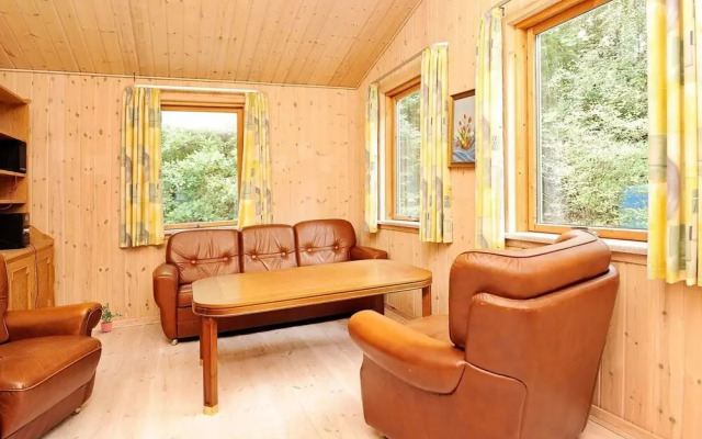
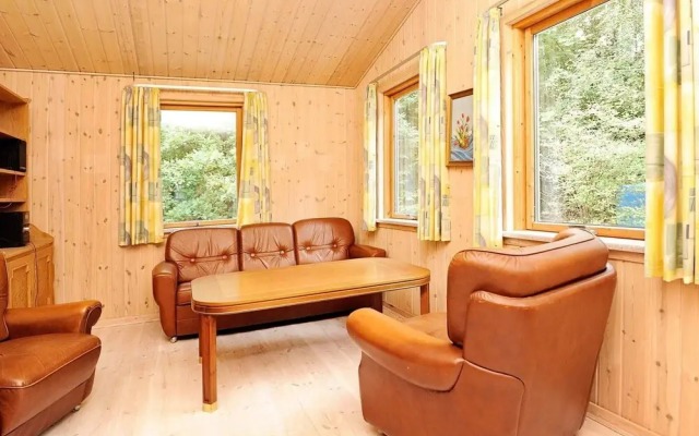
- potted plant [100,302,124,334]
